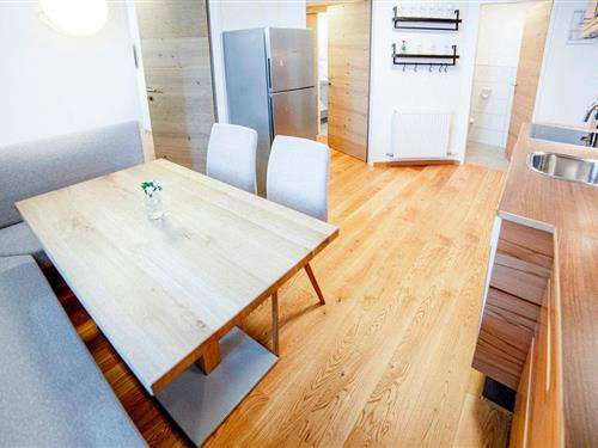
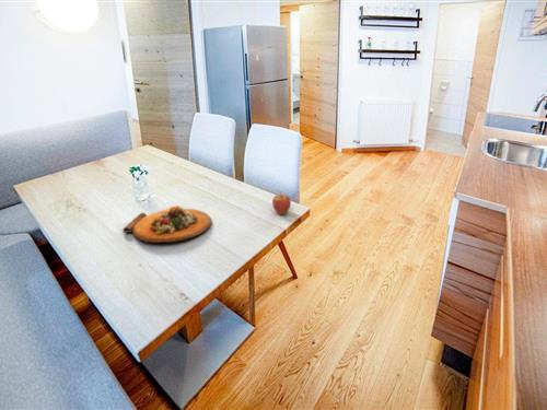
+ cutting board [121,204,213,244]
+ fruit [271,190,292,215]
